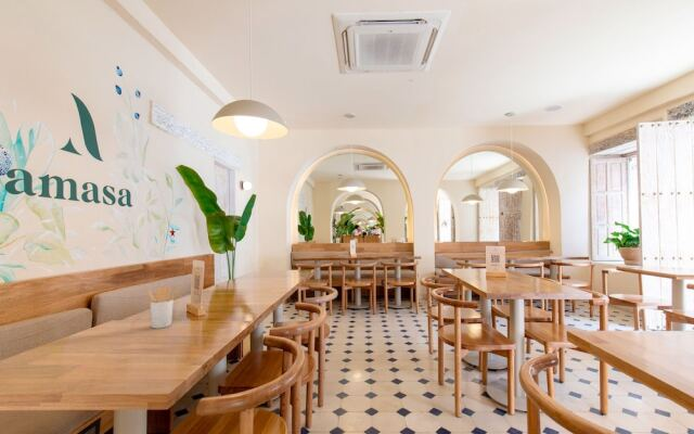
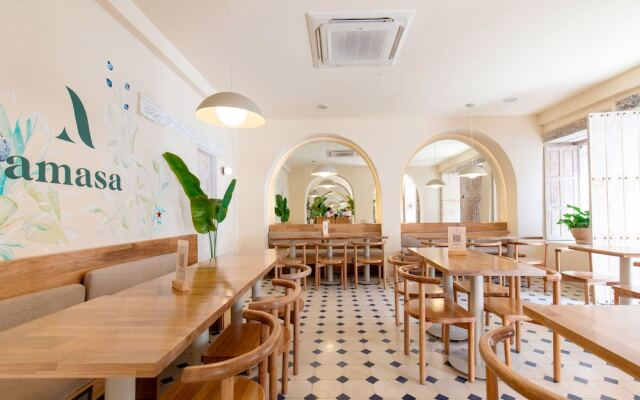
- utensil holder [146,285,179,330]
